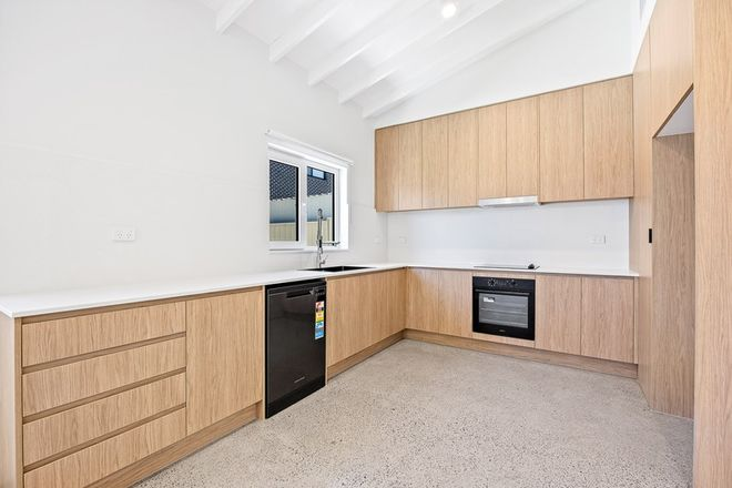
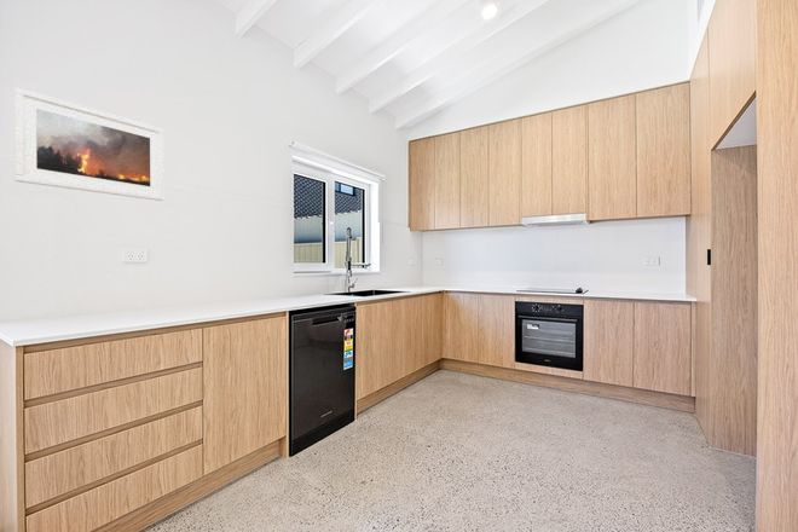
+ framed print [13,87,164,202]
